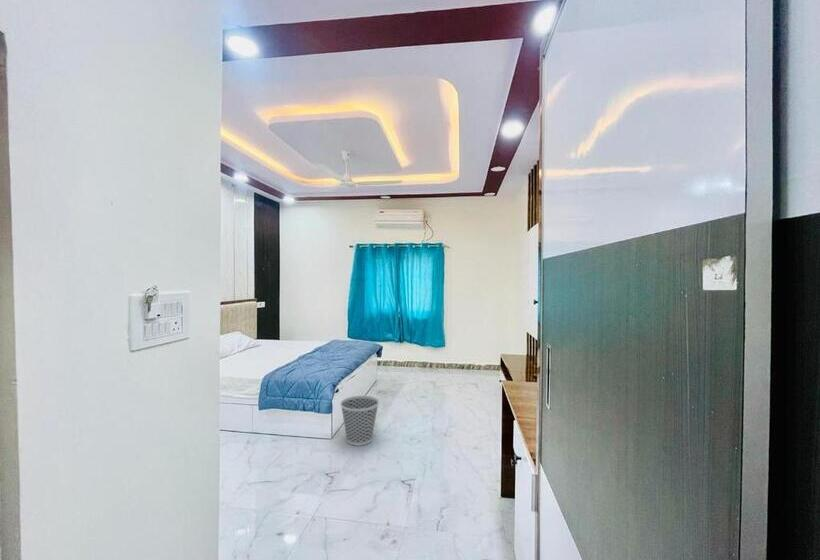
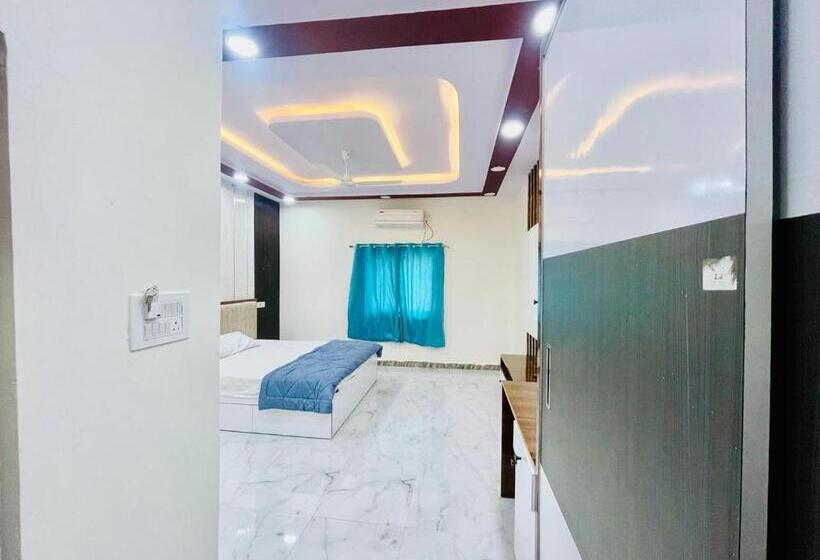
- wastebasket [339,395,380,447]
